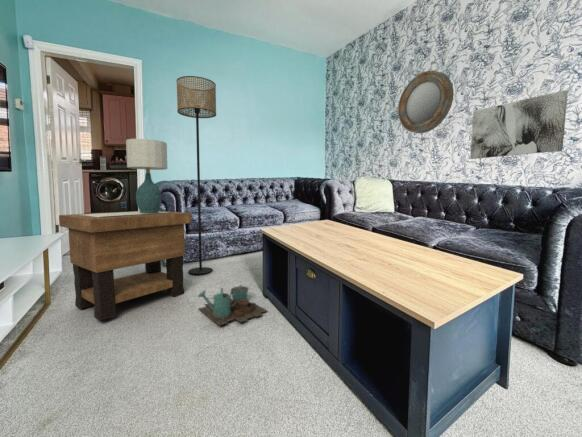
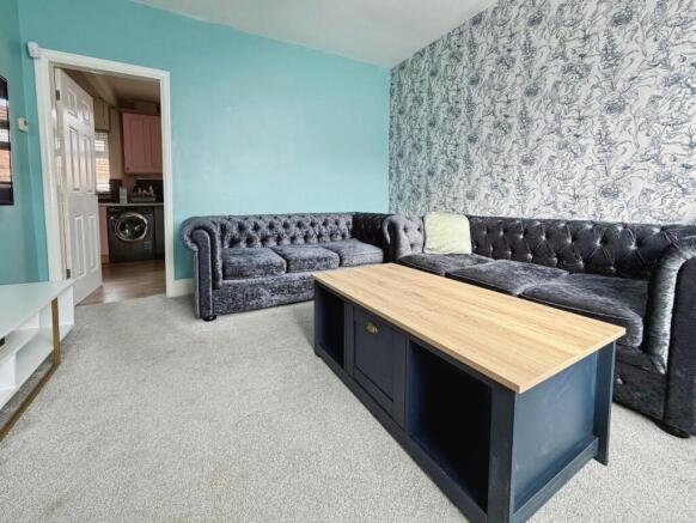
- table lamp [125,138,169,213]
- floor lamp [176,75,217,275]
- watering can [197,284,269,327]
- home mirror [397,70,455,134]
- wall art [469,89,569,160]
- side table [58,210,192,322]
